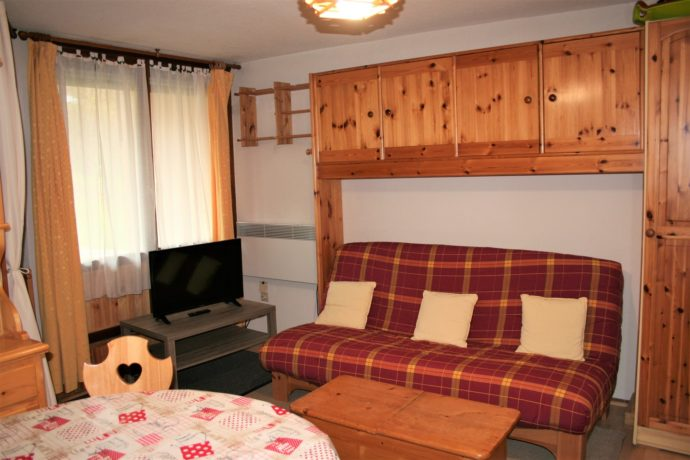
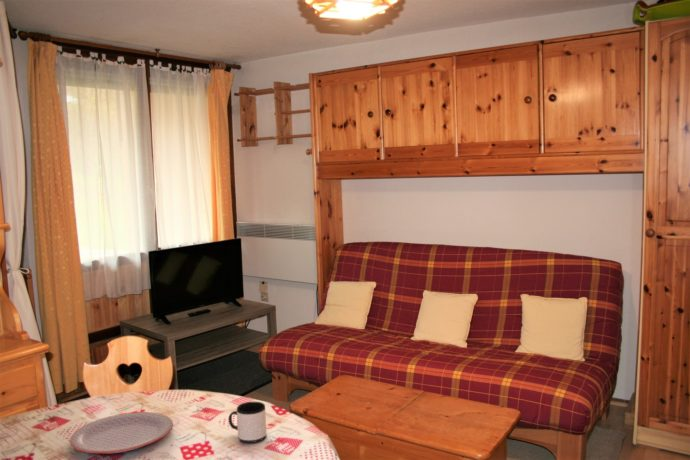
+ plate [69,411,174,454]
+ mug [228,401,267,444]
